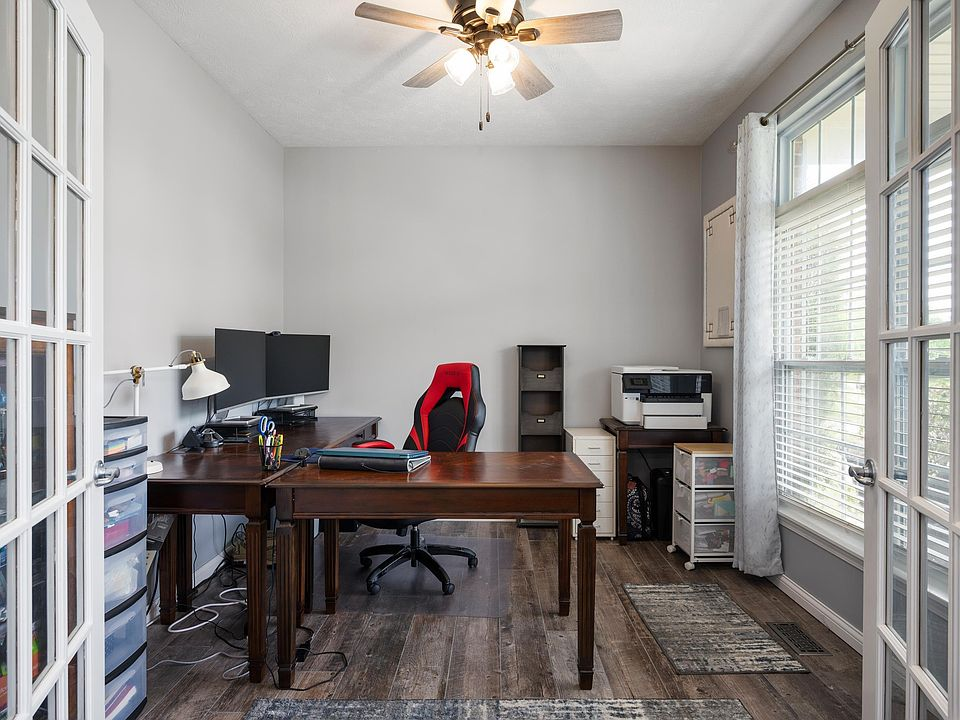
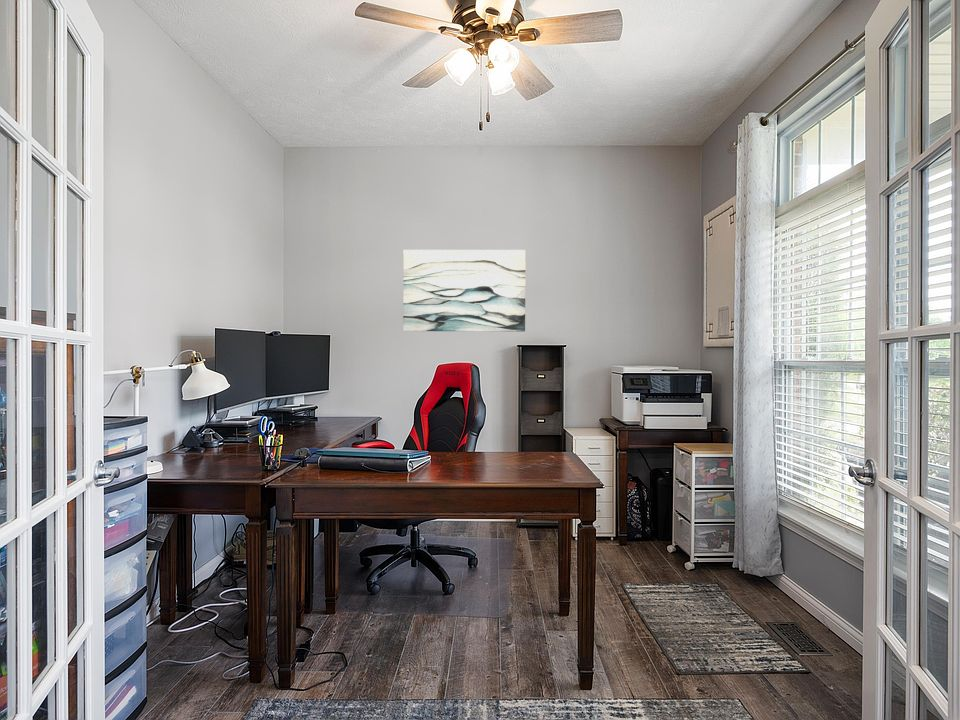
+ wall art [402,249,527,333]
